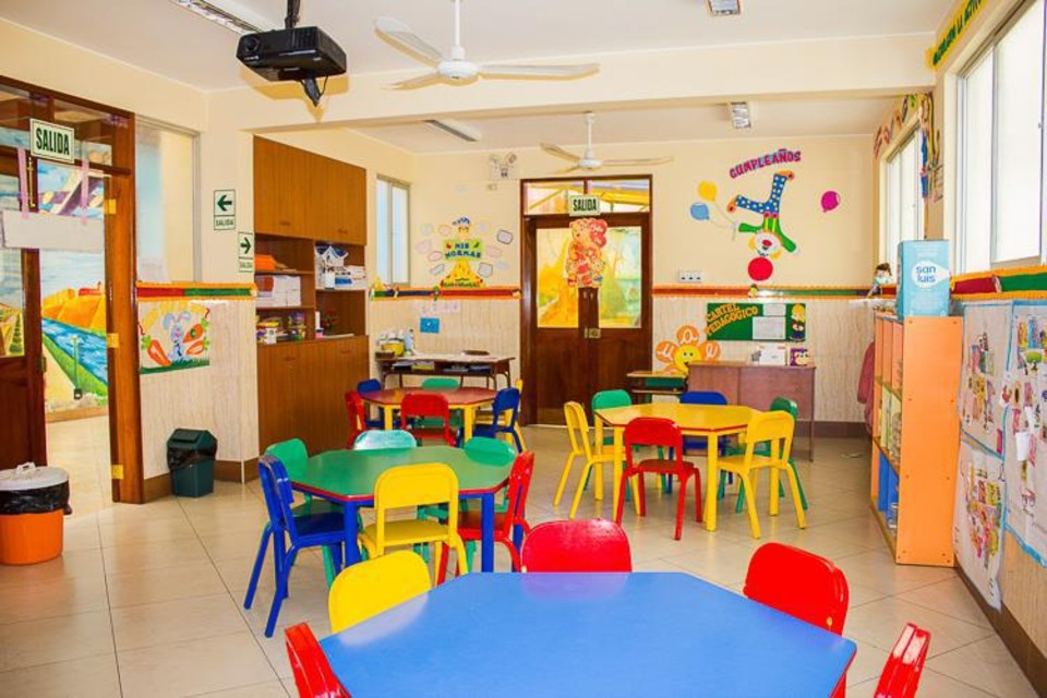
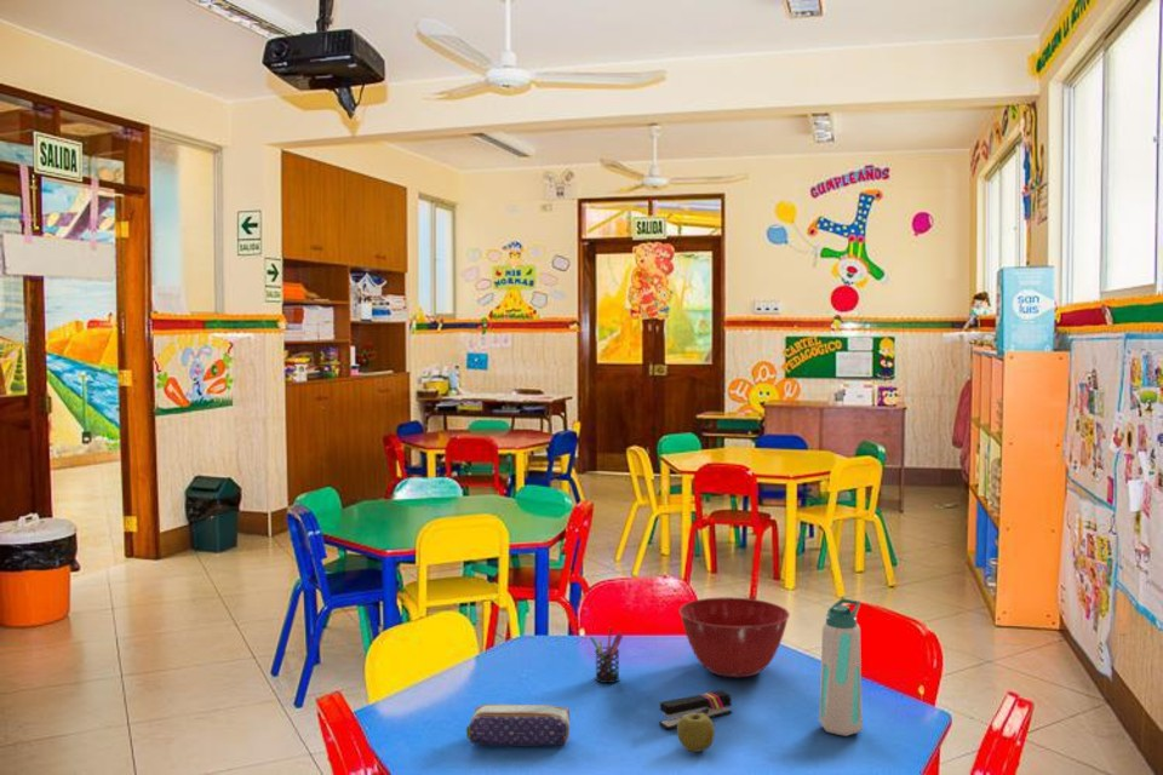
+ apple [676,712,716,753]
+ mixing bowl [677,596,791,678]
+ pencil case [465,704,571,747]
+ pen holder [589,626,624,684]
+ water bottle [818,597,864,737]
+ stapler [658,689,733,730]
